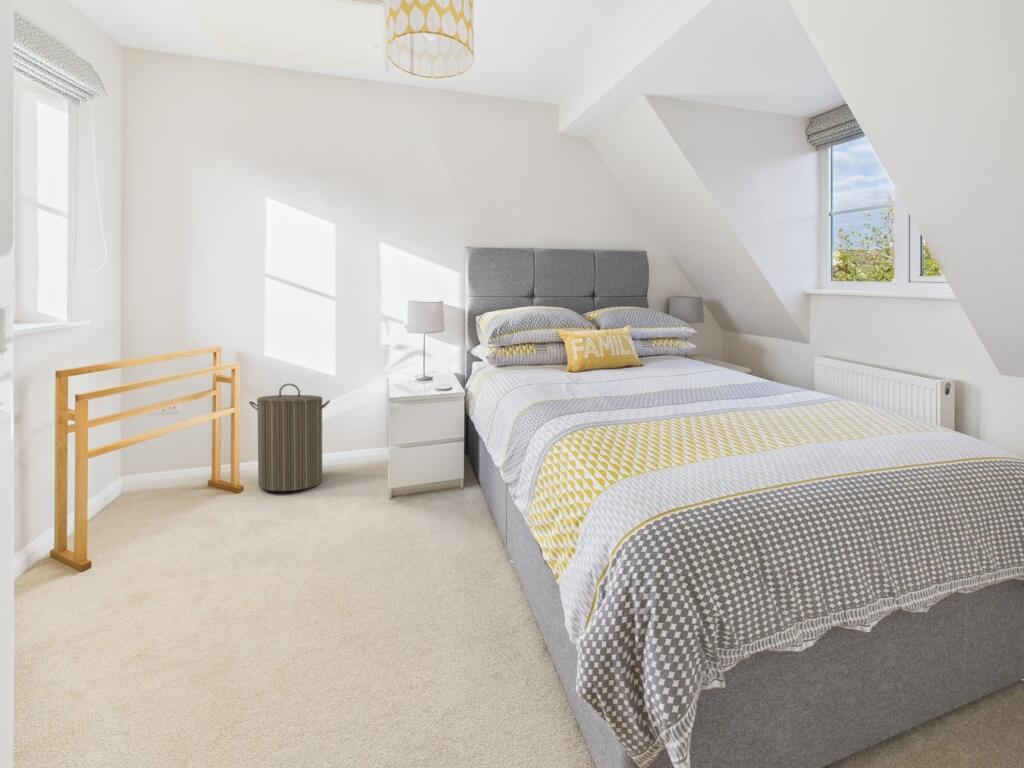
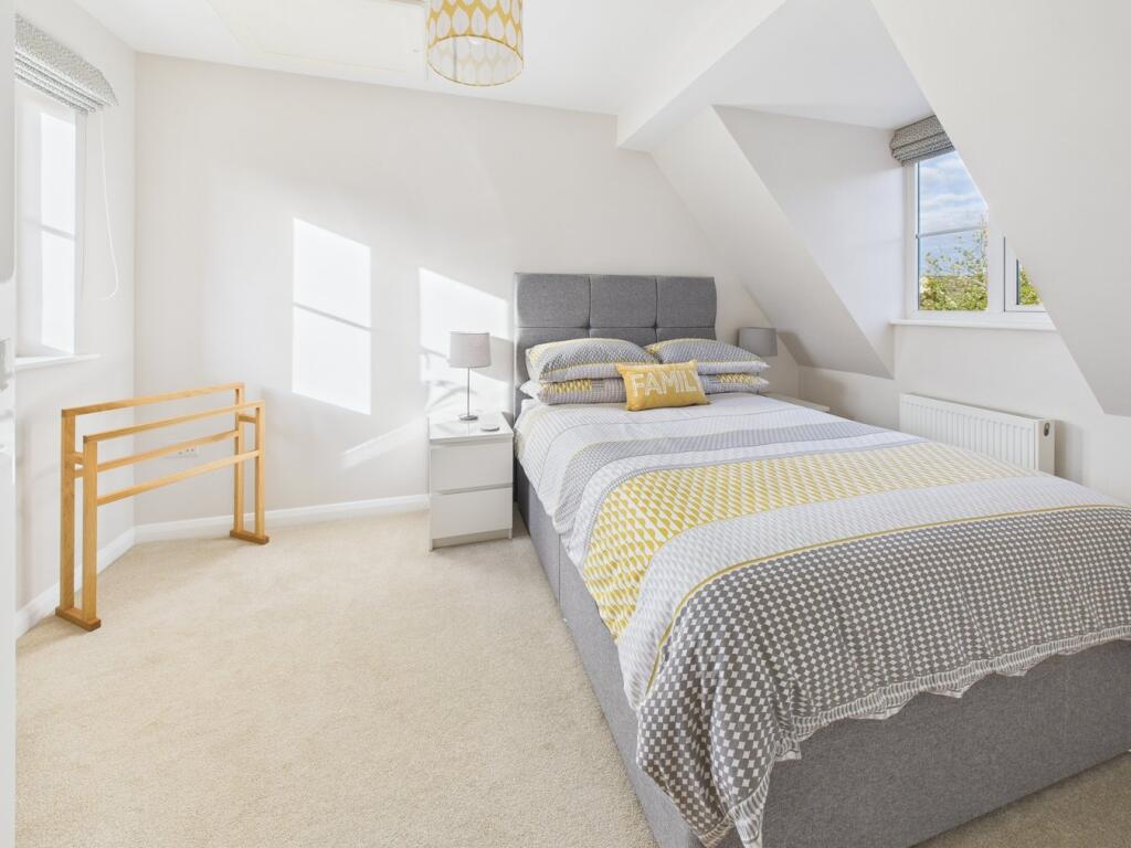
- laundry hamper [248,383,331,492]
